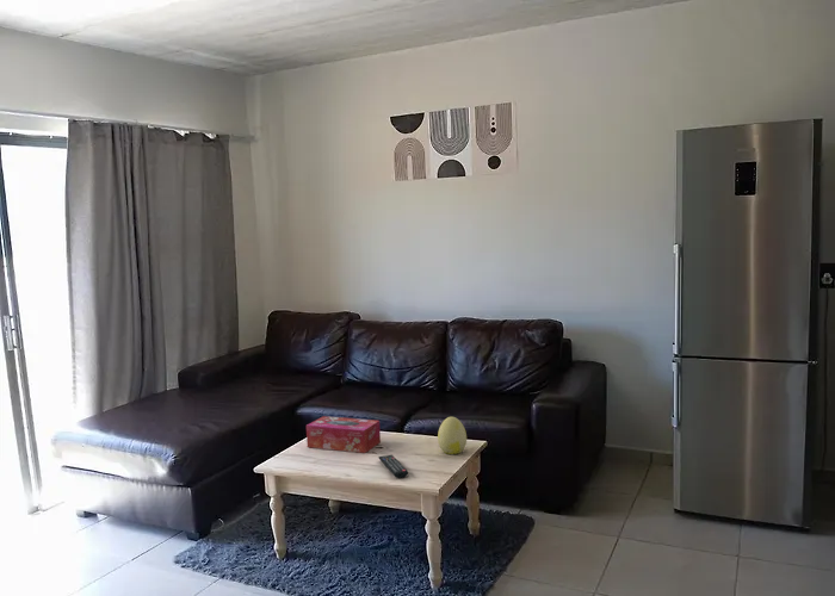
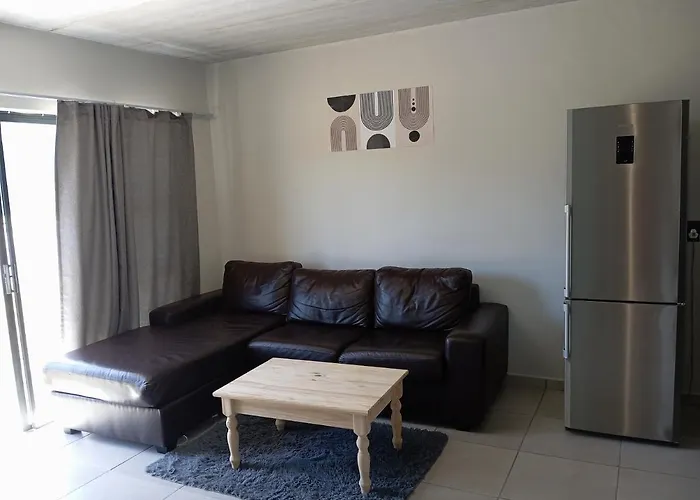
- remote control [377,454,409,479]
- decorative egg [437,416,468,455]
- tissue box [305,415,382,454]
